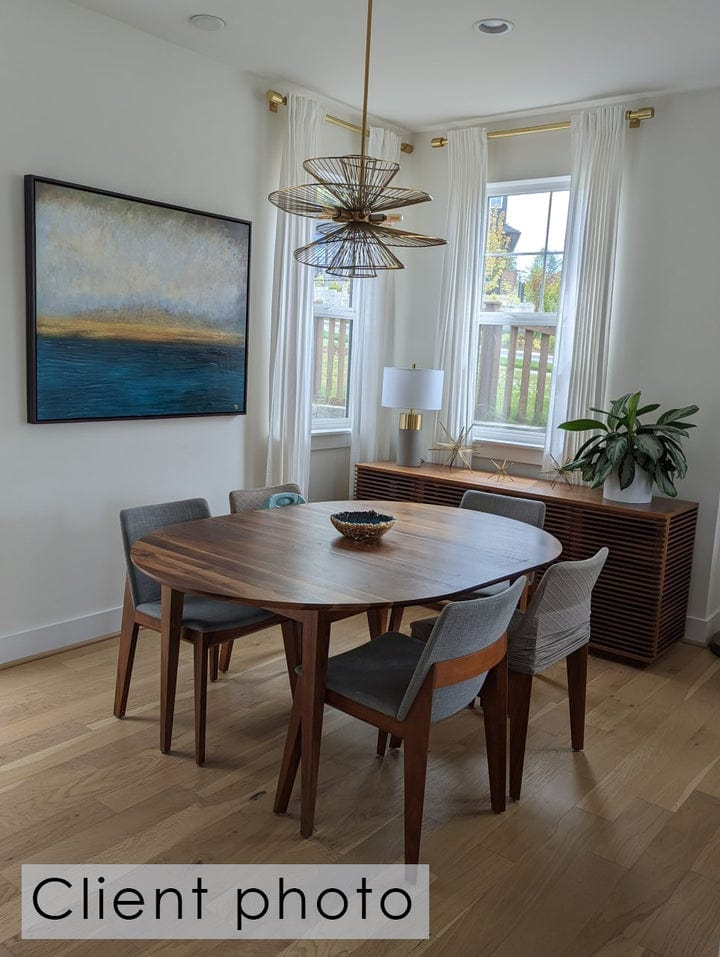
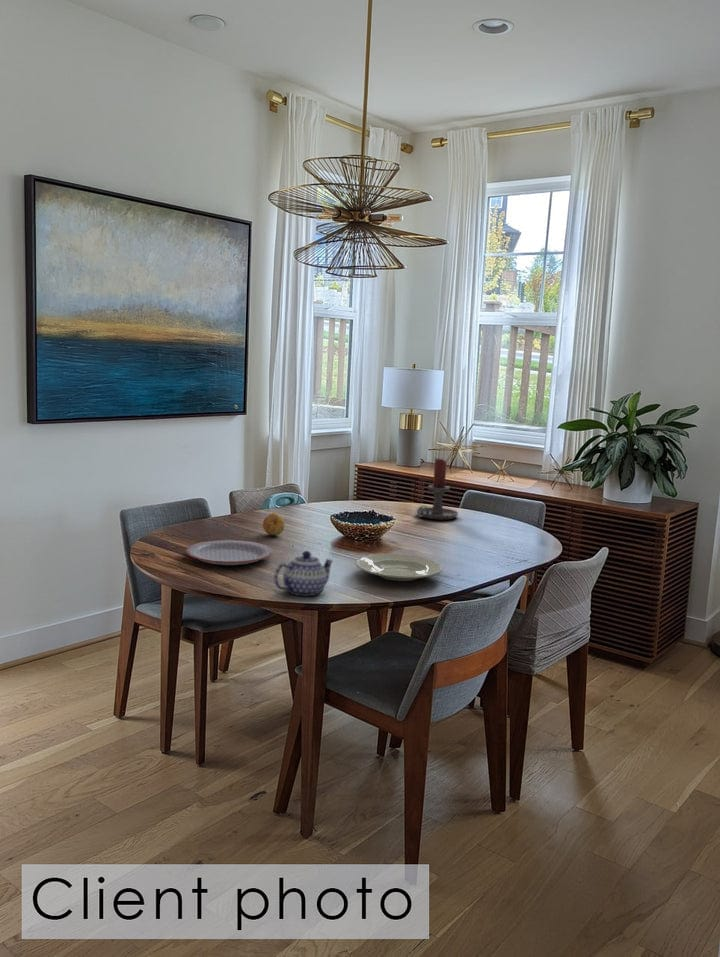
+ plate [355,553,444,582]
+ teapot [273,550,334,597]
+ candle holder [416,457,459,521]
+ fruit [262,512,286,536]
+ plate [185,539,274,566]
